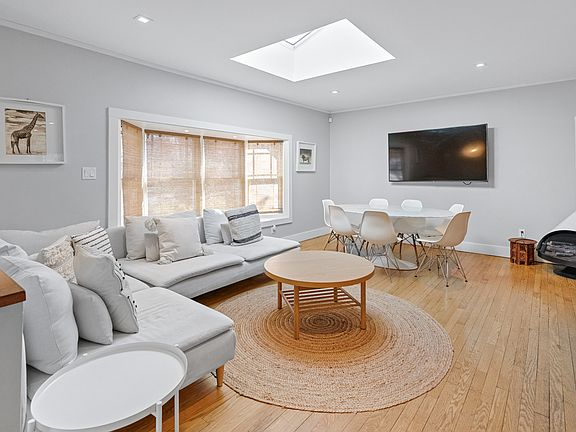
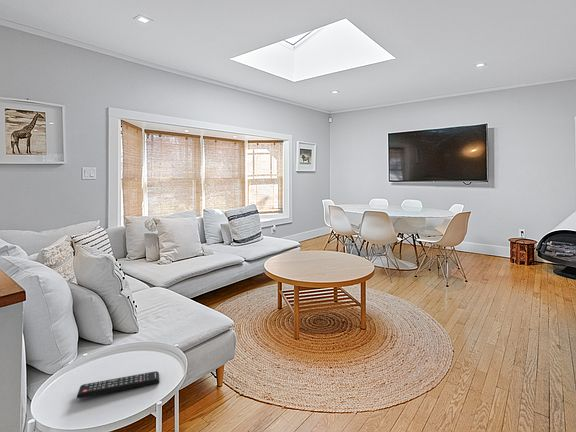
+ remote control [76,370,160,400]
